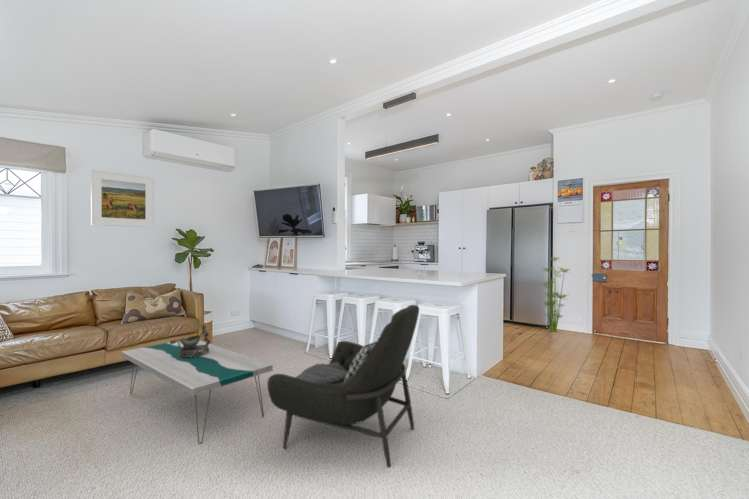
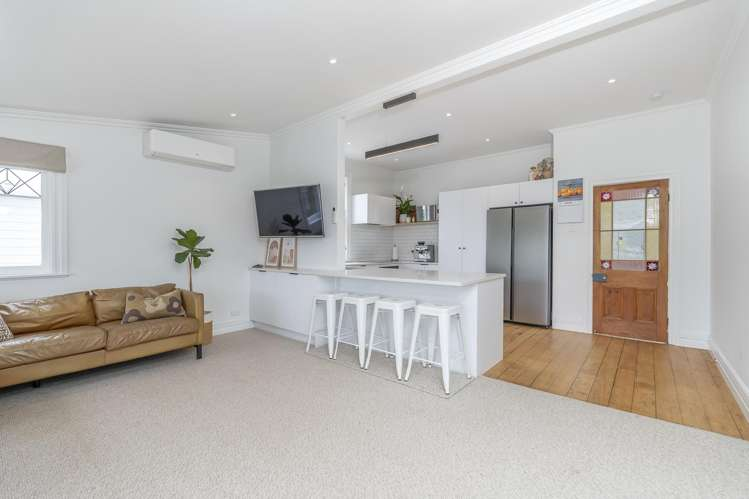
- decorative bowl [169,323,211,358]
- armchair [266,304,420,468]
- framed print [90,168,155,229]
- coffee table [120,339,274,445]
- indoor plant [541,256,572,333]
